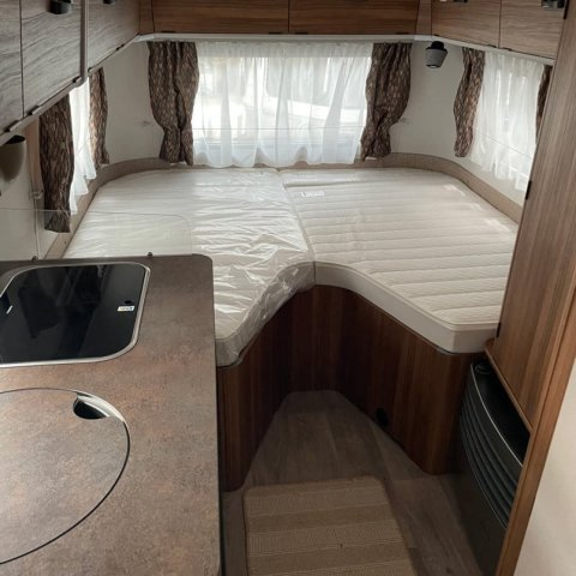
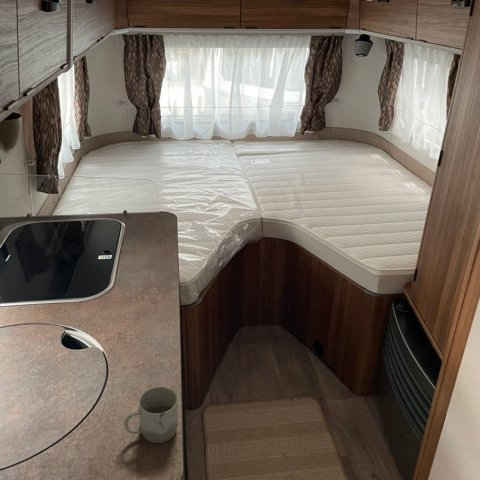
+ cup [123,385,179,444]
